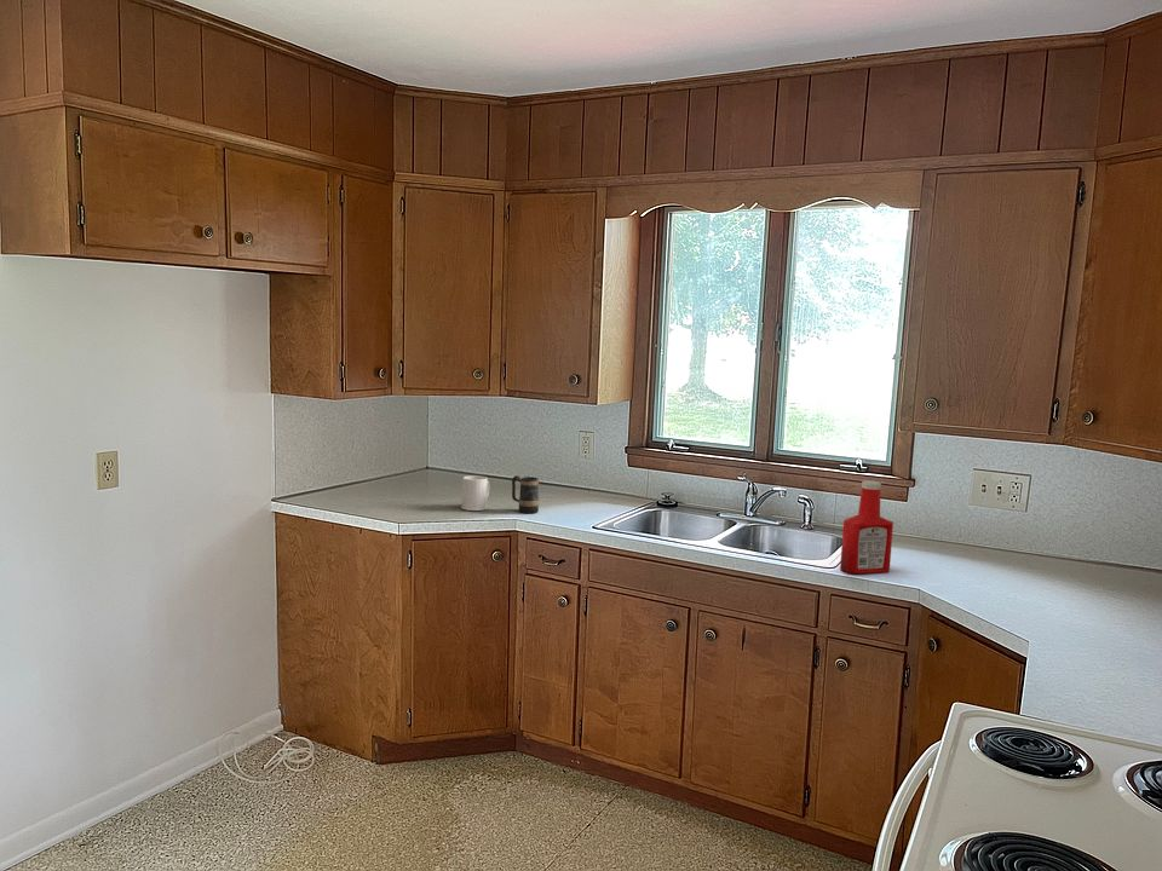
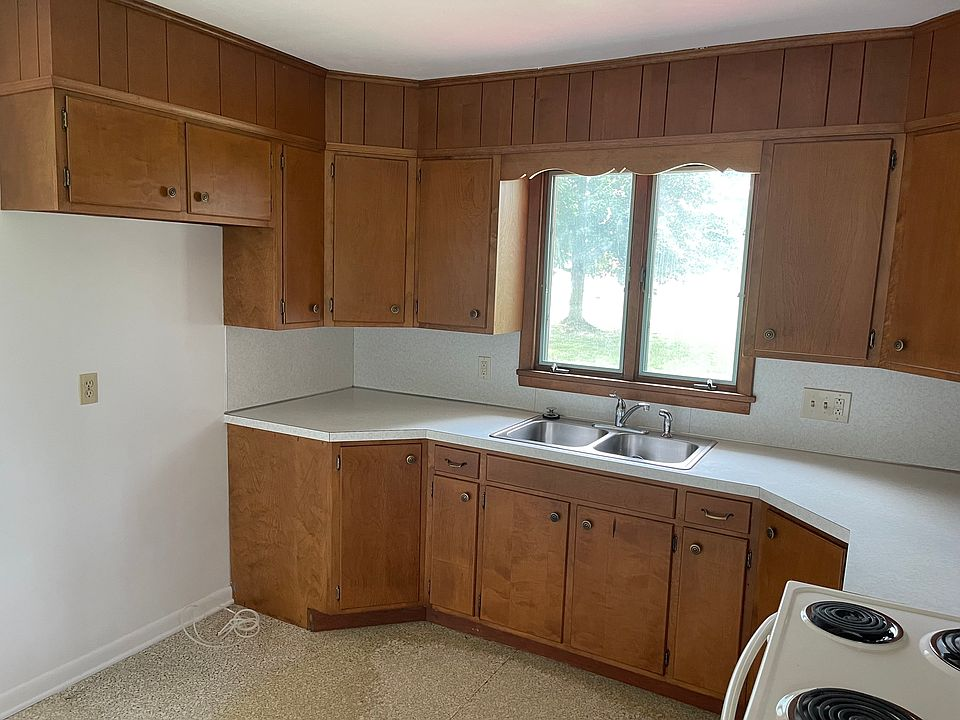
- soap bottle [839,480,894,575]
- mug [511,474,540,514]
- mug [460,474,490,512]
